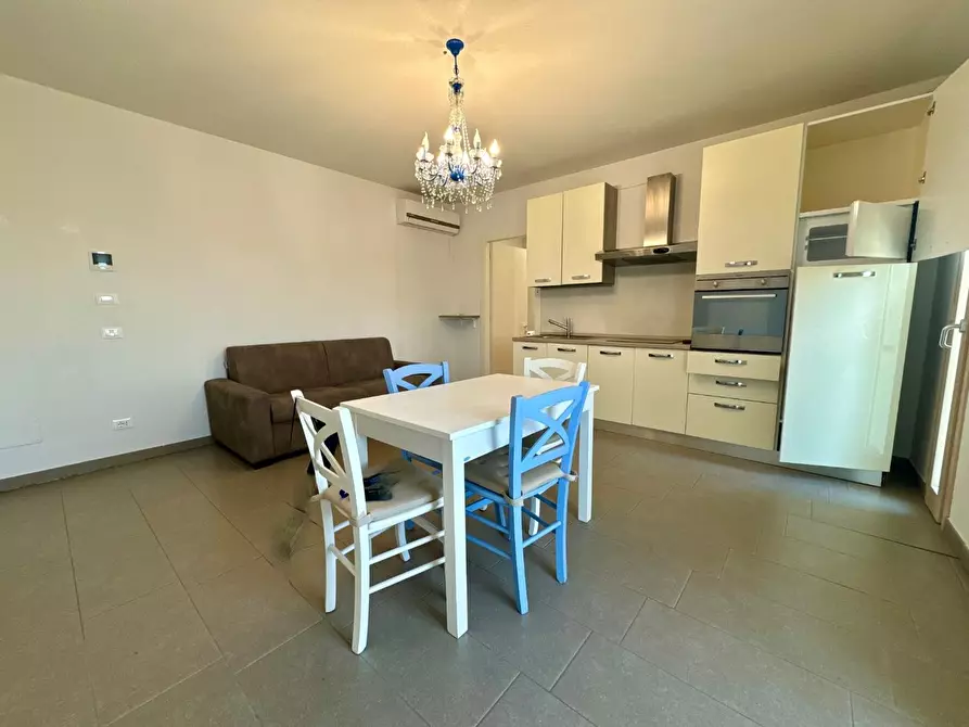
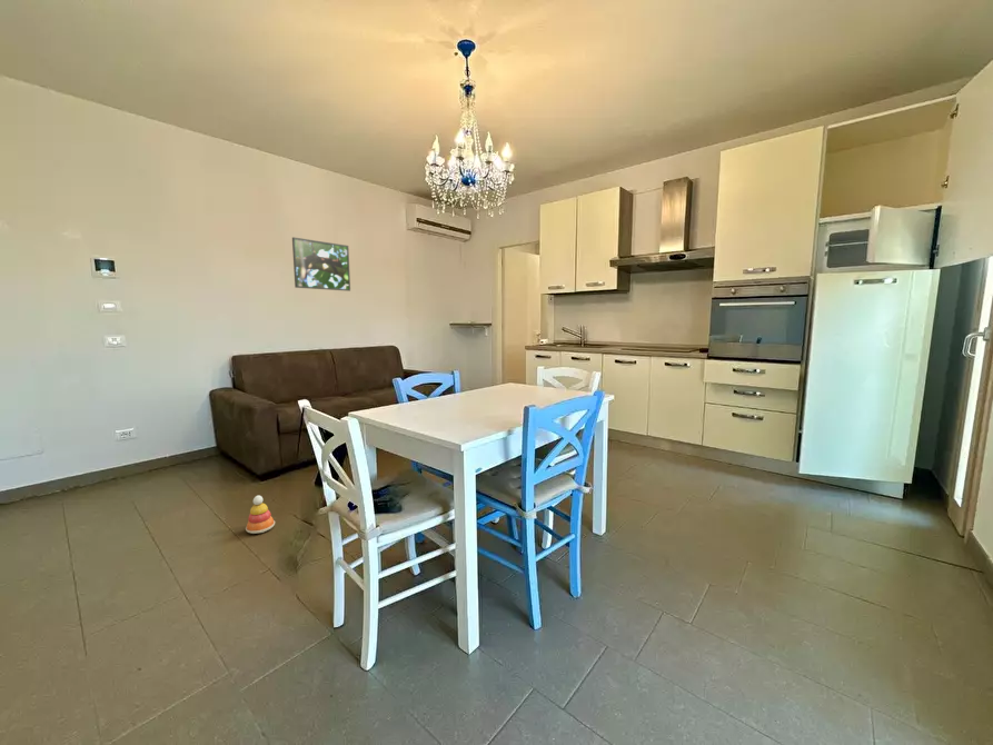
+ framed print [291,236,351,292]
+ stacking toy [245,495,276,535]
